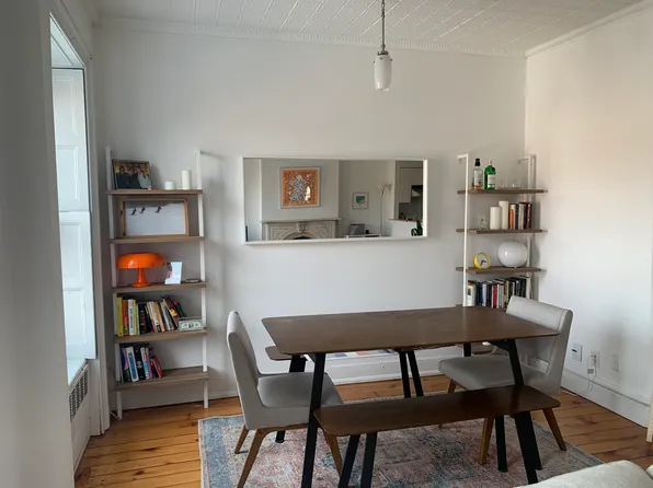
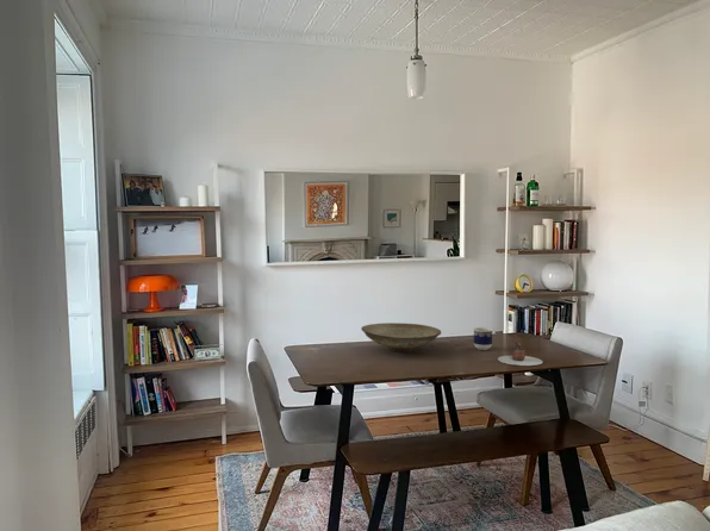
+ cup [472,326,494,351]
+ teapot [497,339,543,367]
+ decorative bowl [360,321,442,354]
